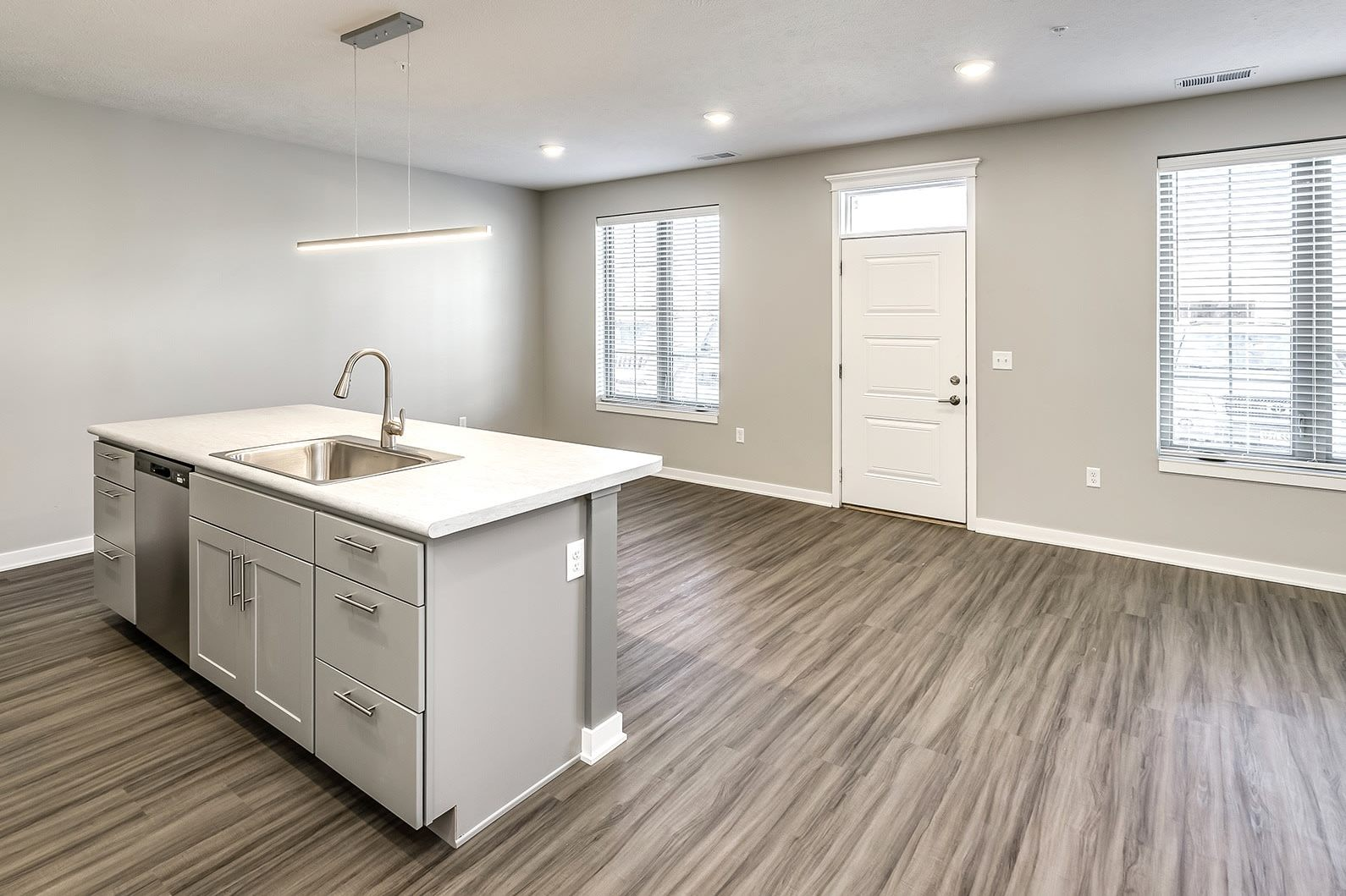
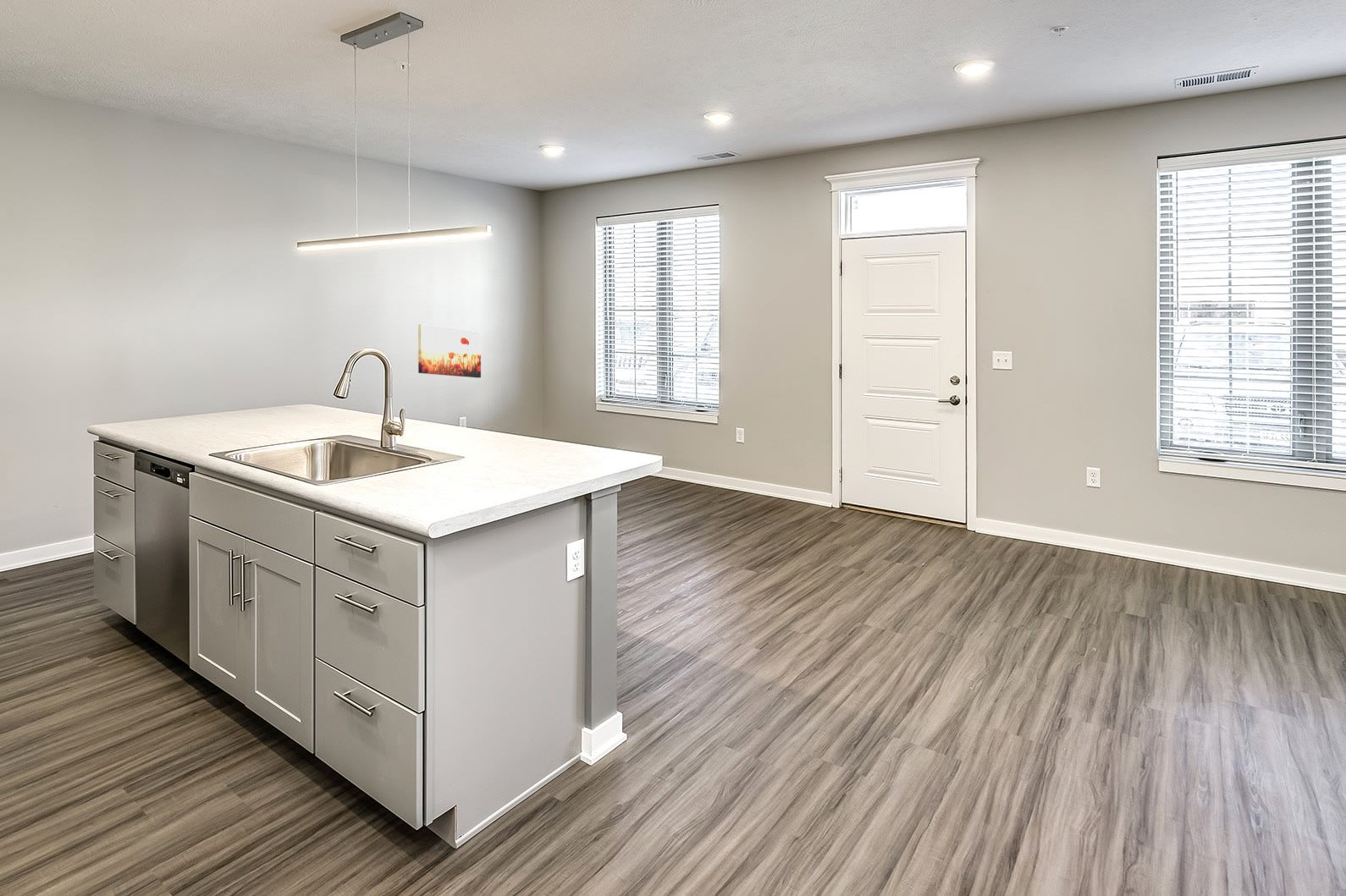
+ wall art [417,323,482,379]
